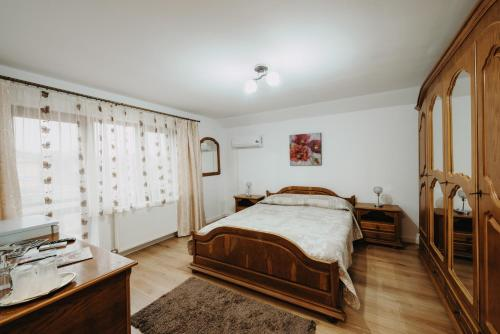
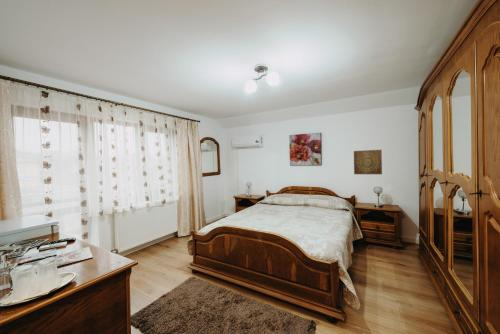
+ wall art [353,149,383,175]
